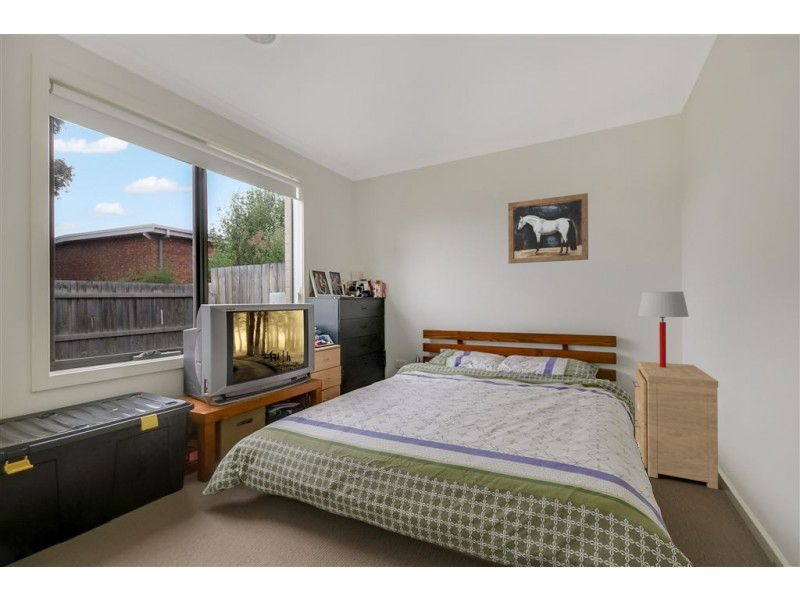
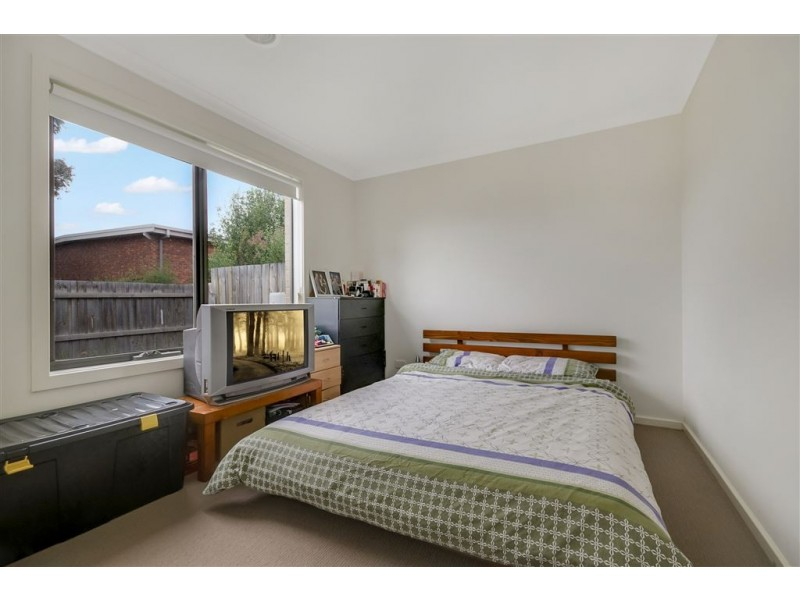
- table lamp [637,291,690,368]
- side table [631,360,719,490]
- wall art [507,192,589,265]
